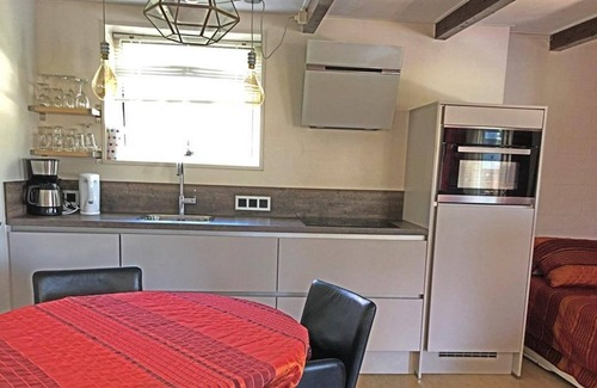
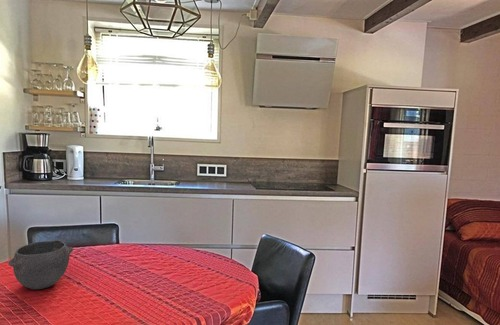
+ bowl [7,239,74,290]
